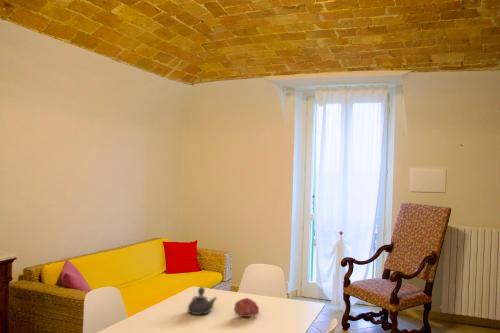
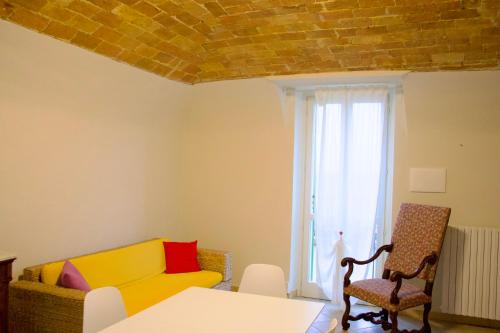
- fruit [233,297,260,318]
- teapot [187,286,218,316]
